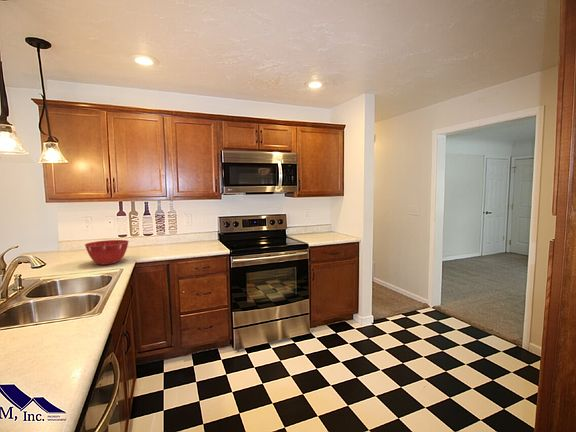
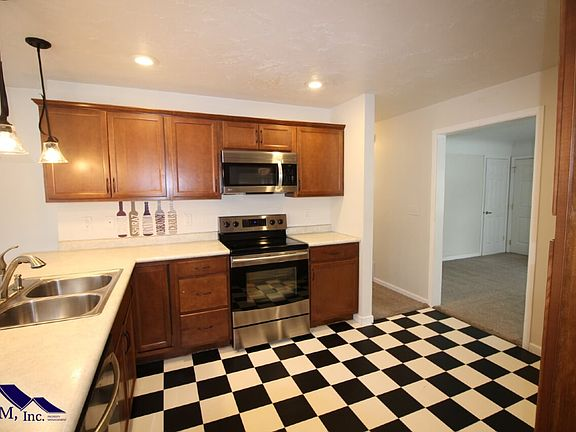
- mixing bowl [84,239,130,266]
